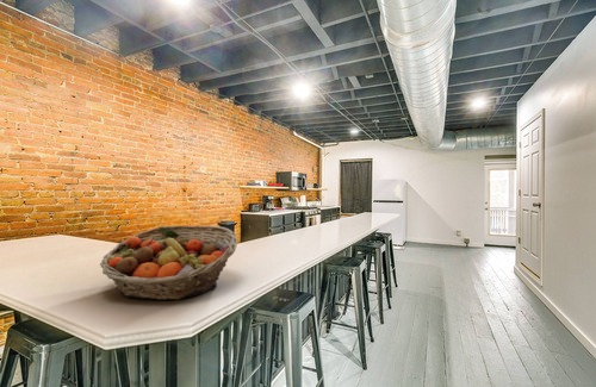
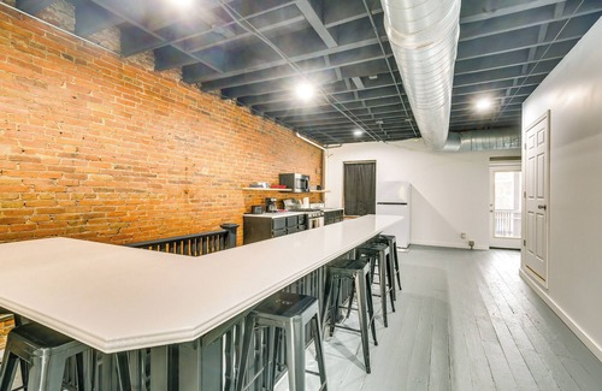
- fruit basket [99,225,238,301]
